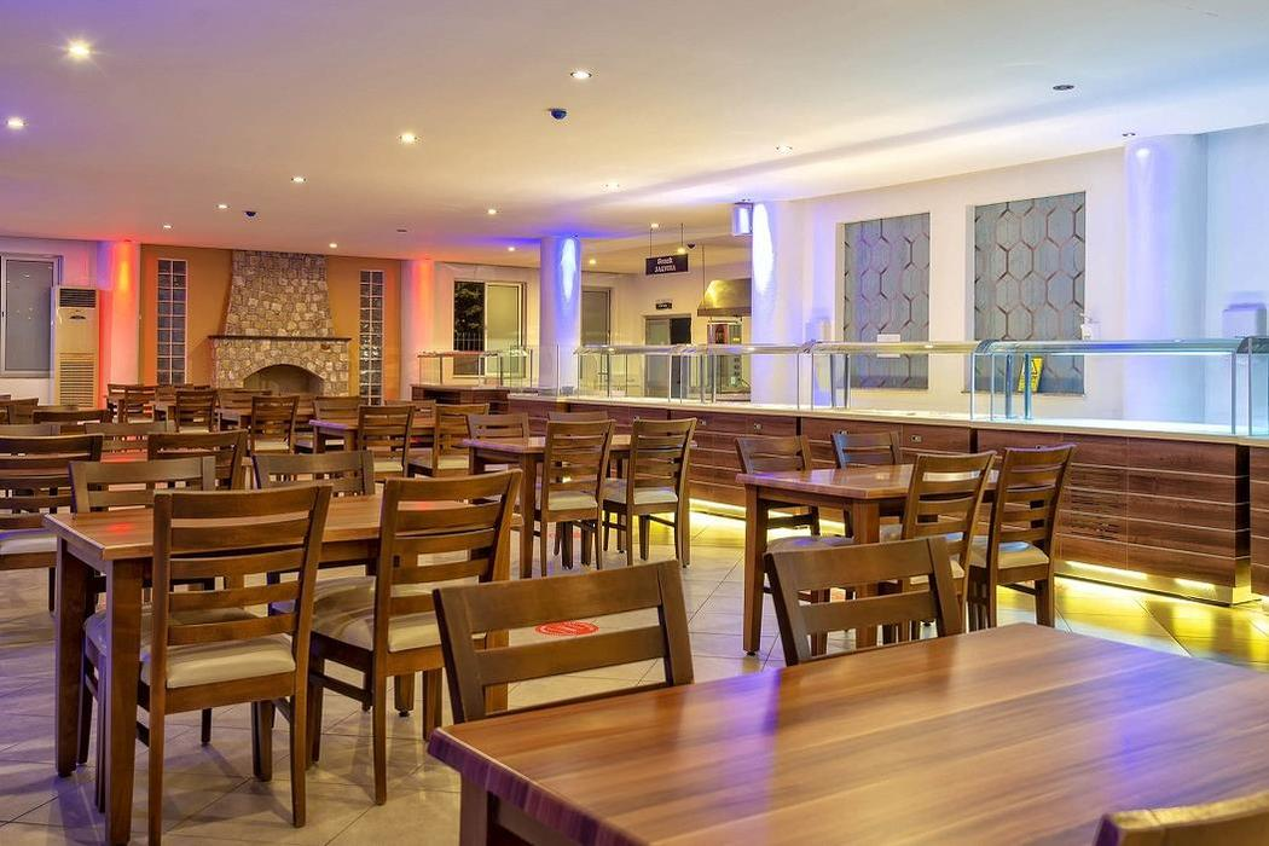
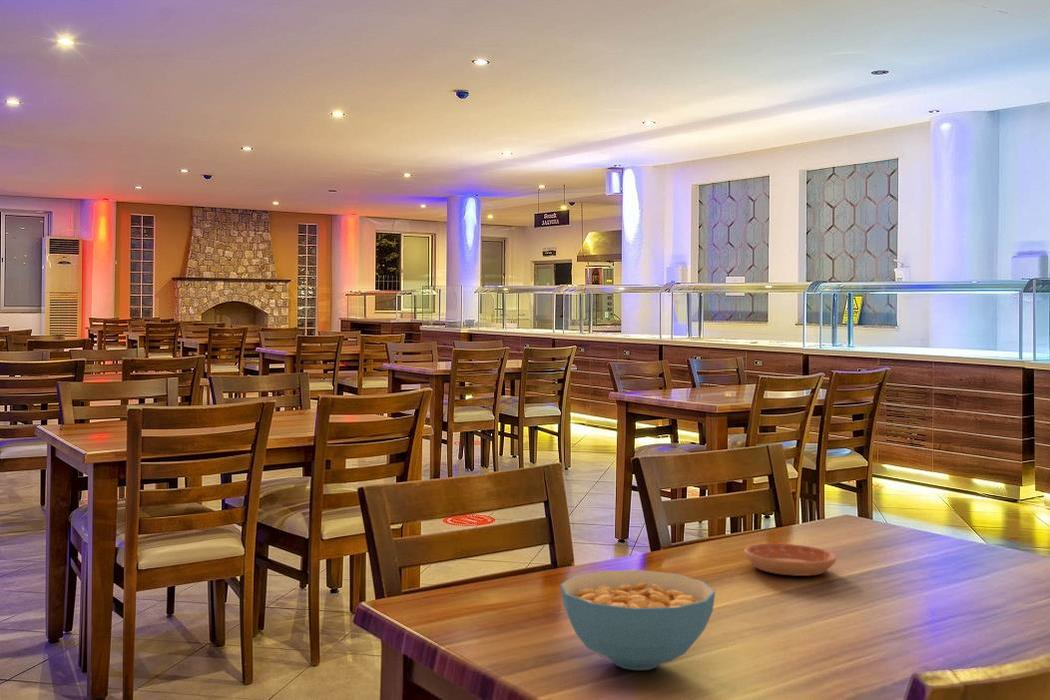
+ cereal bowl [560,569,716,671]
+ saucer [743,543,837,577]
